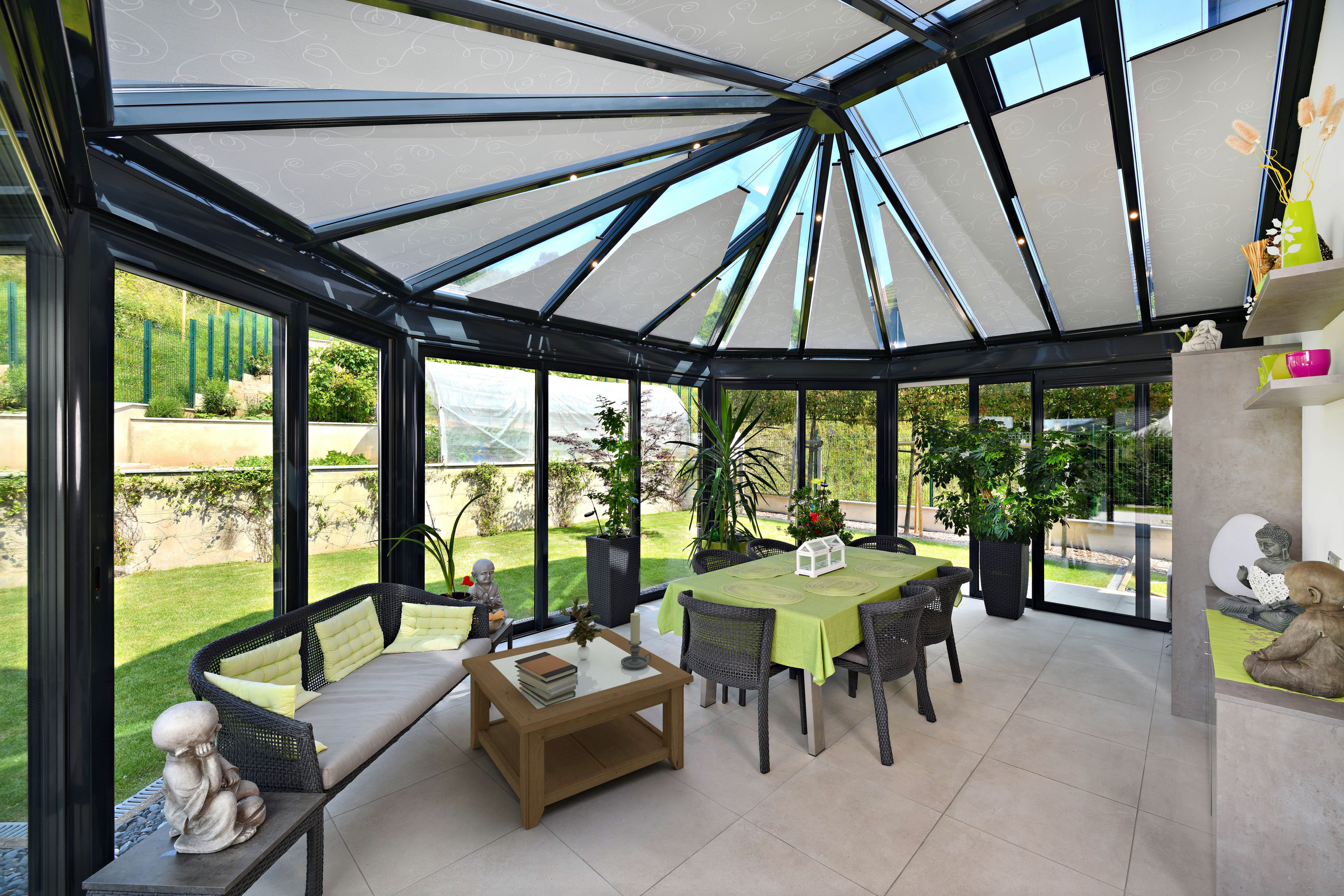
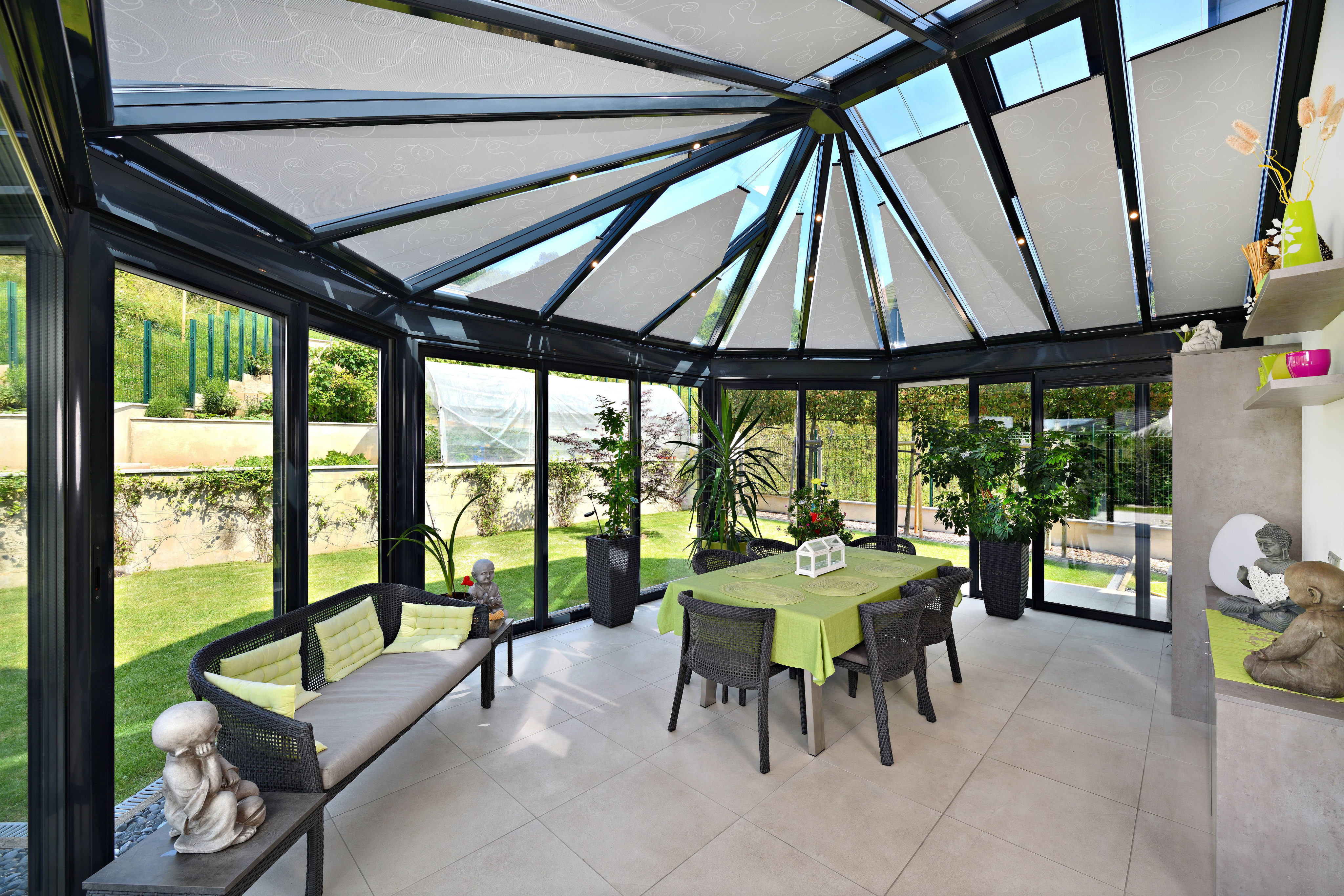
- potted plant [558,595,604,659]
- book stack [515,652,578,707]
- coffee table [462,628,694,830]
- candle holder [621,613,651,669]
